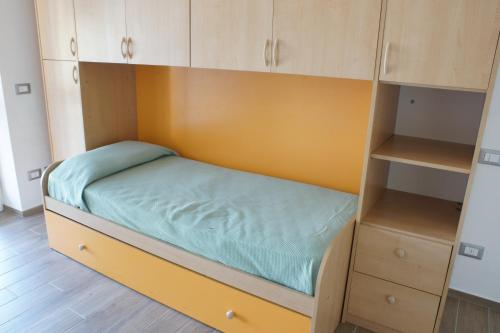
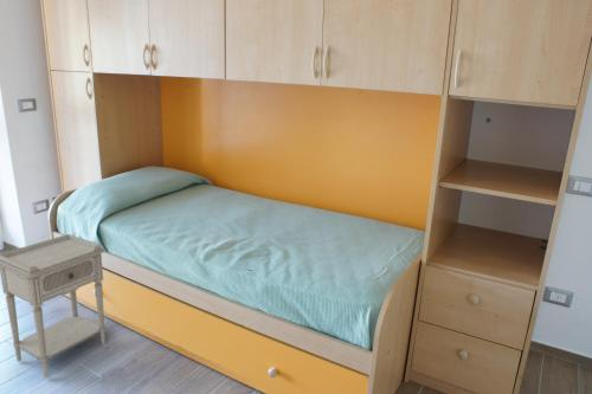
+ nightstand [0,233,107,379]
